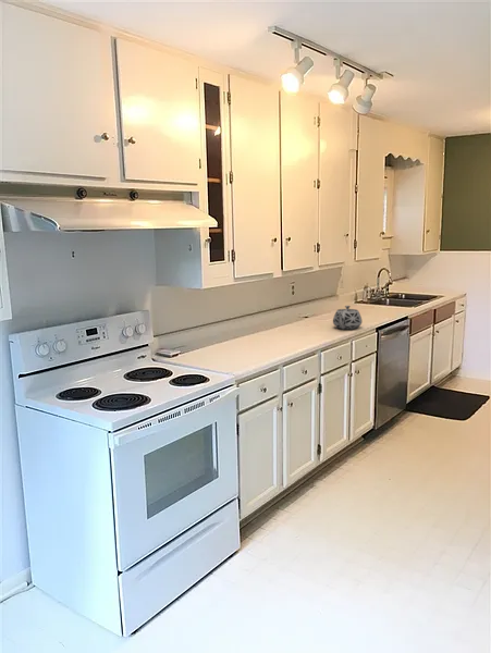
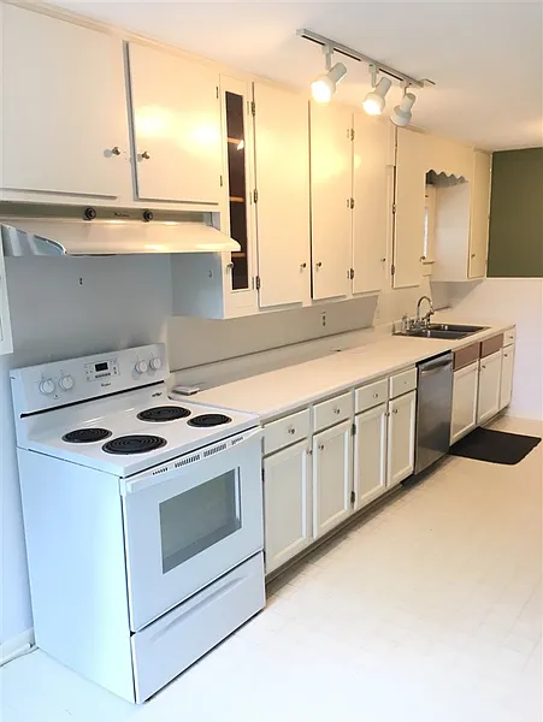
- teapot [332,305,363,330]
